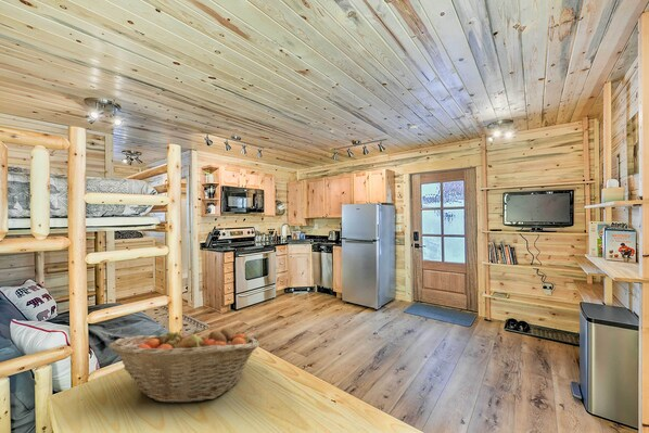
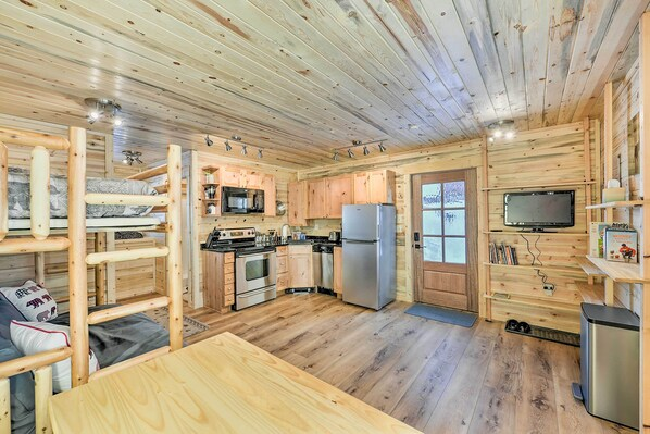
- fruit basket [107,324,260,405]
